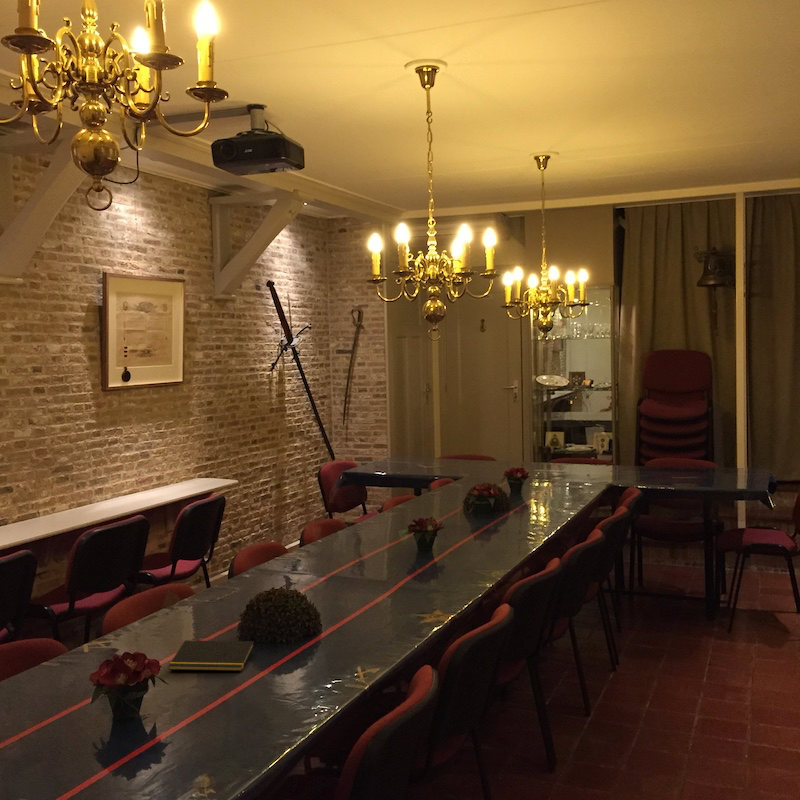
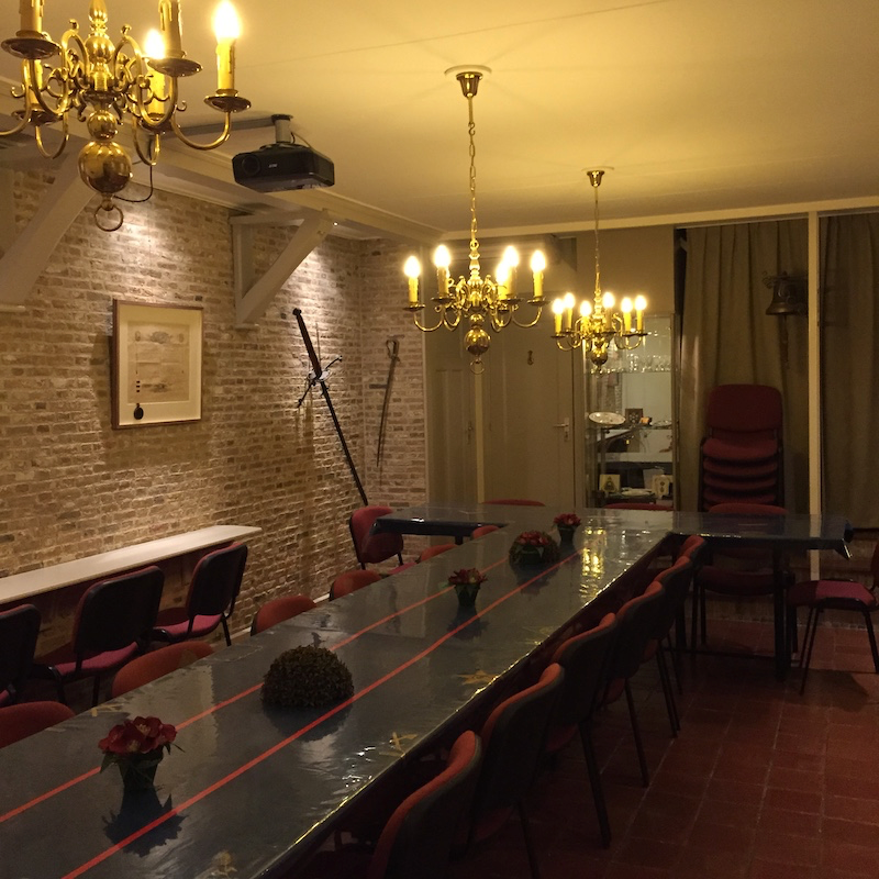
- notepad [168,639,255,672]
